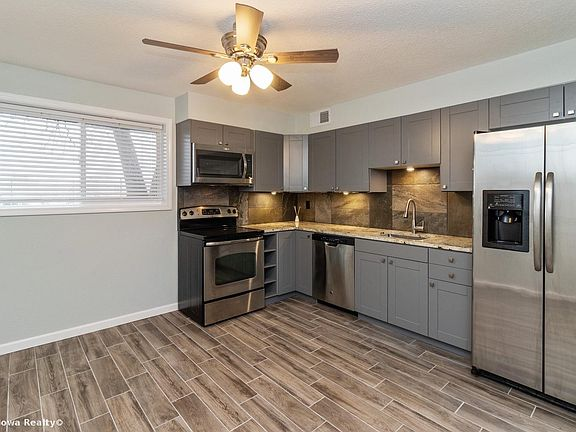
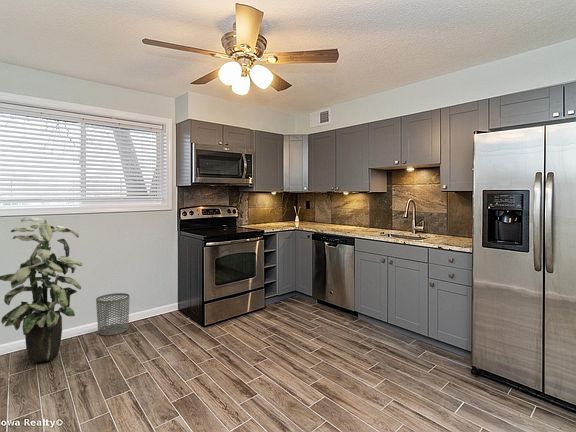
+ waste bin [95,292,130,337]
+ indoor plant [0,216,83,363]
